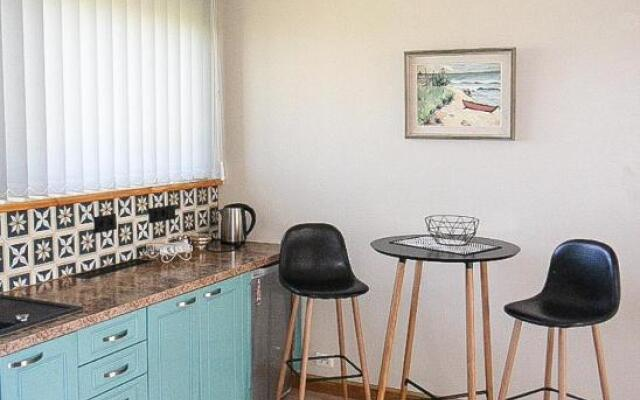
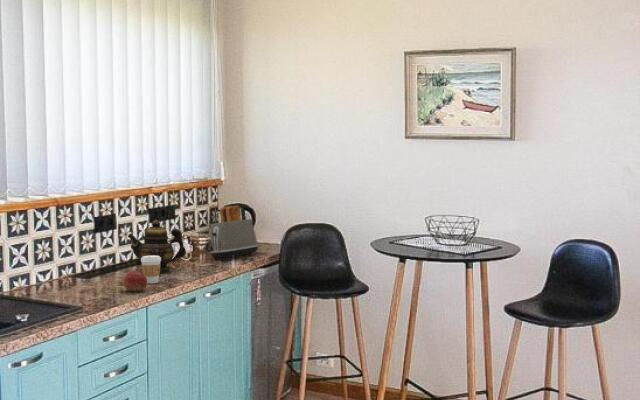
+ teapot [127,219,187,274]
+ toaster [209,205,259,260]
+ apple [122,270,148,292]
+ coffee cup [140,256,161,284]
